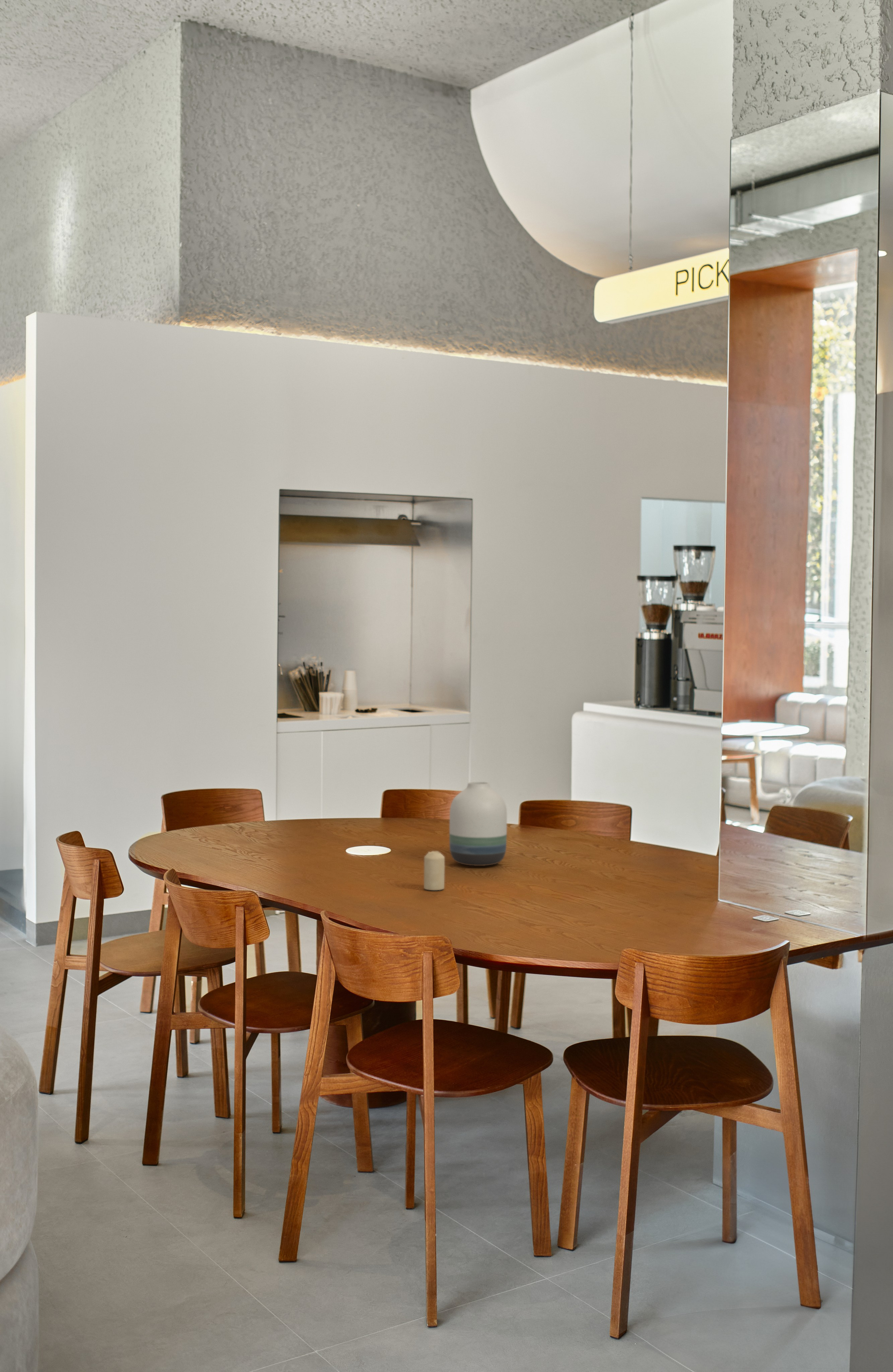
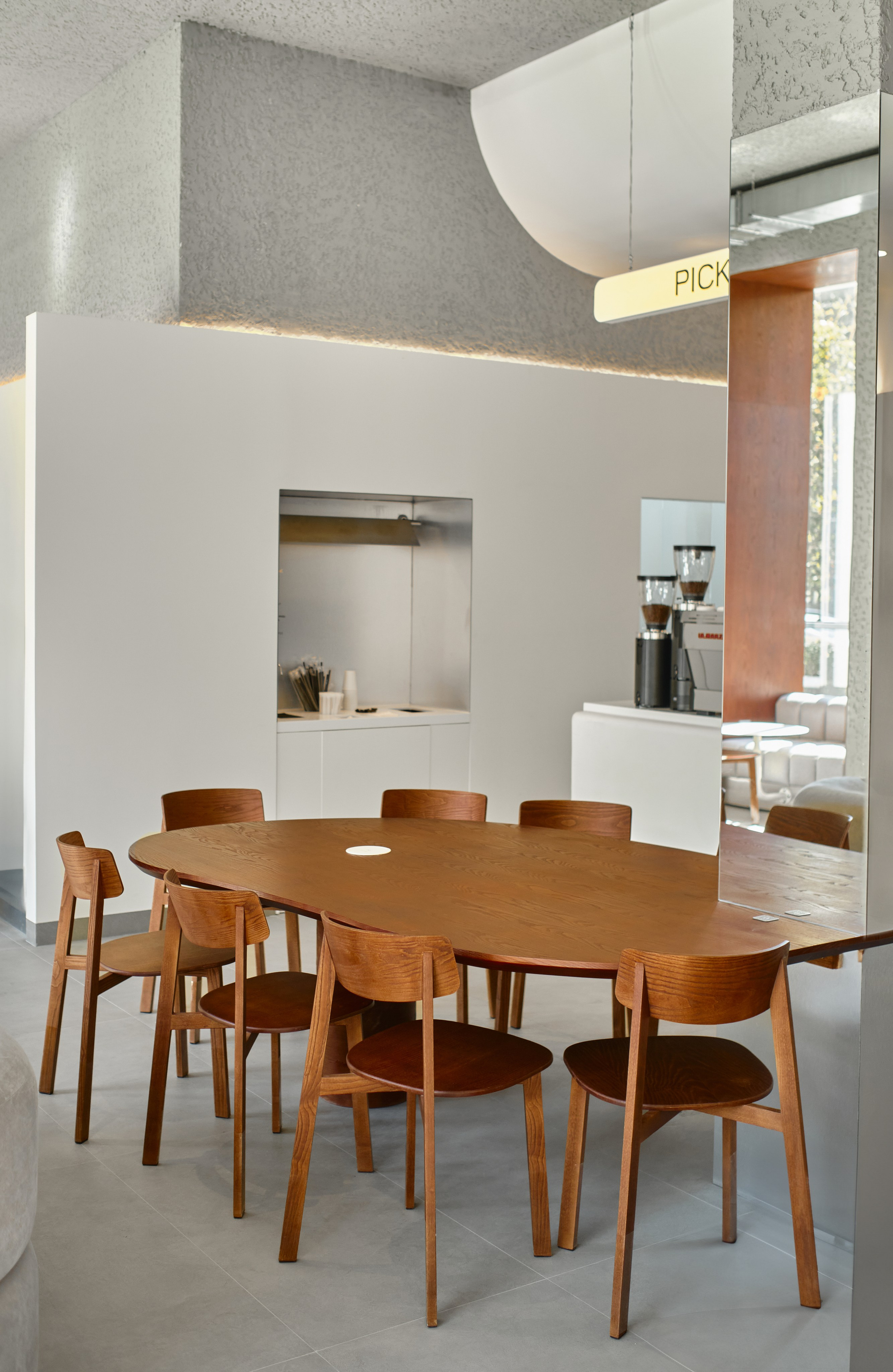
- candle [423,850,445,891]
- vase [449,781,507,866]
